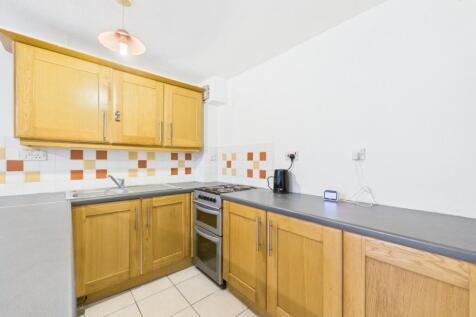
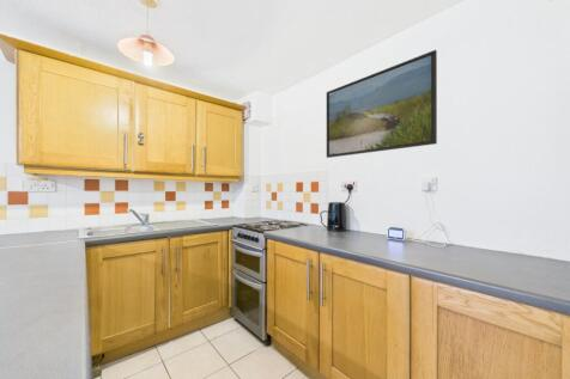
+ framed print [326,49,438,159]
